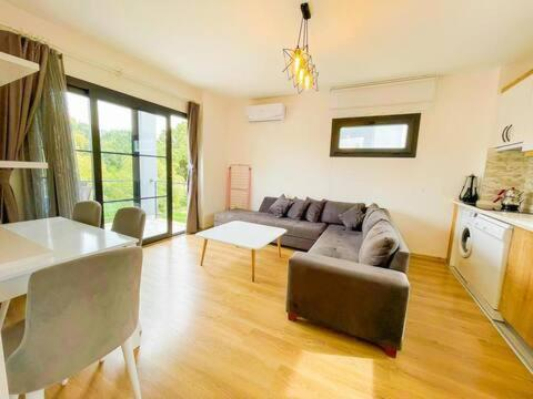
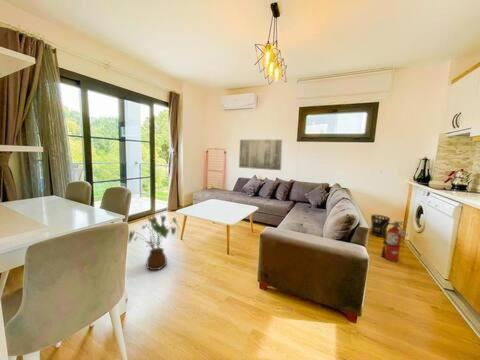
+ wall art [238,139,284,171]
+ wastebasket [370,214,391,238]
+ house plant [127,214,180,271]
+ fire extinguisher [380,220,410,263]
